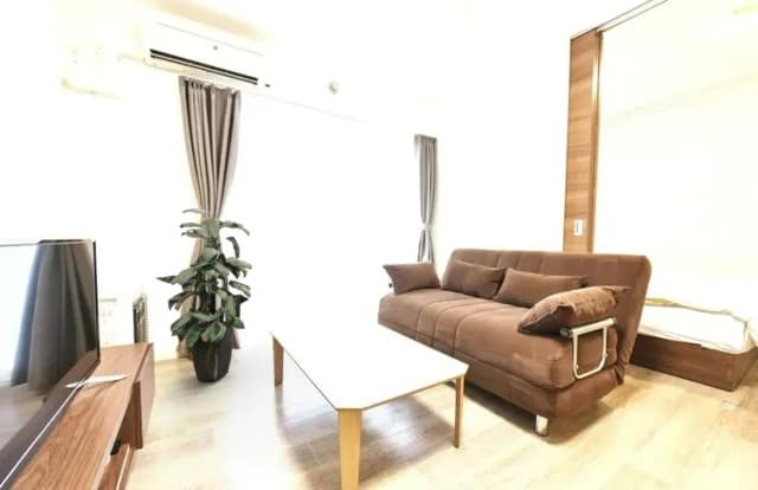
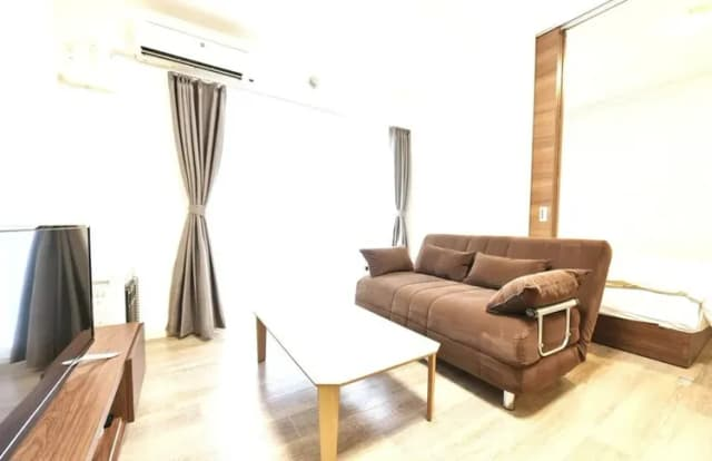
- indoor plant [154,207,253,382]
